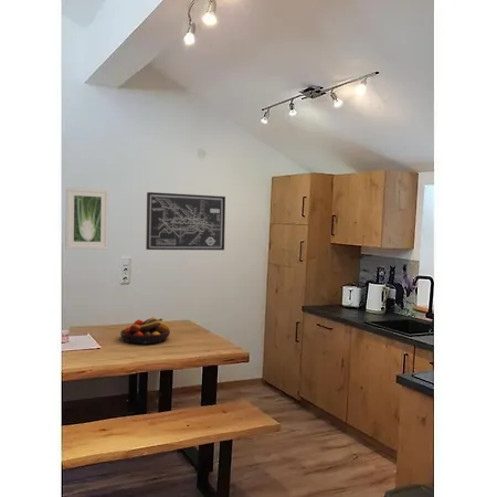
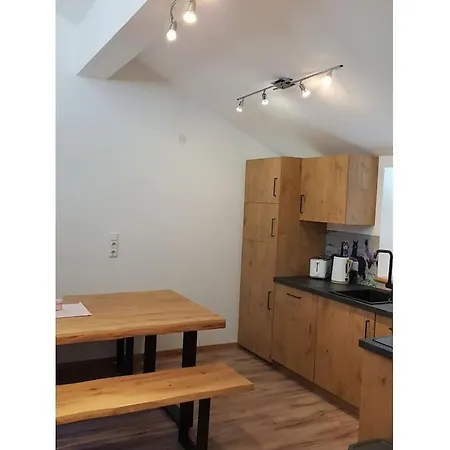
- fruit bowl [119,316,171,345]
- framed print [64,187,110,251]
- wall art [145,191,226,251]
